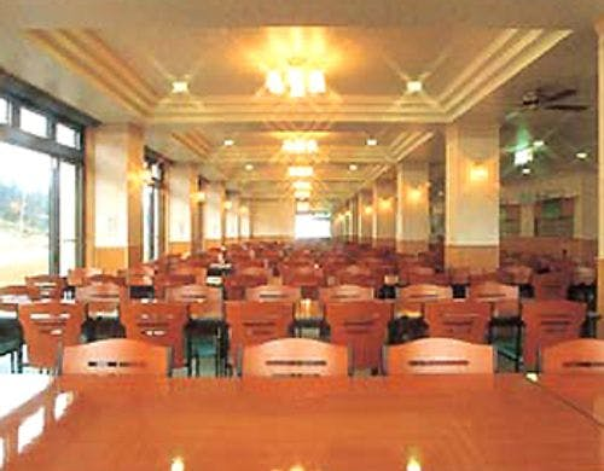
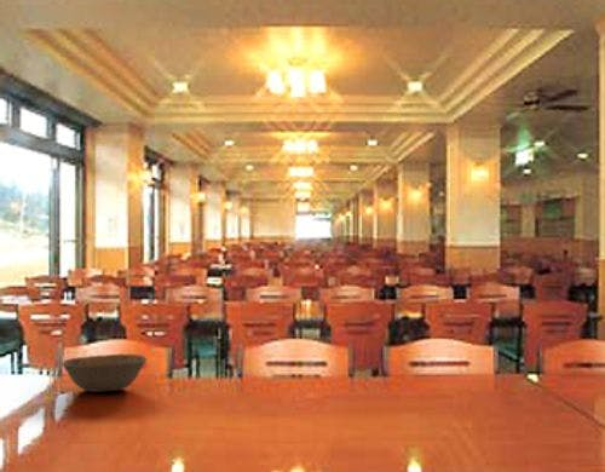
+ bowl [60,352,149,393]
